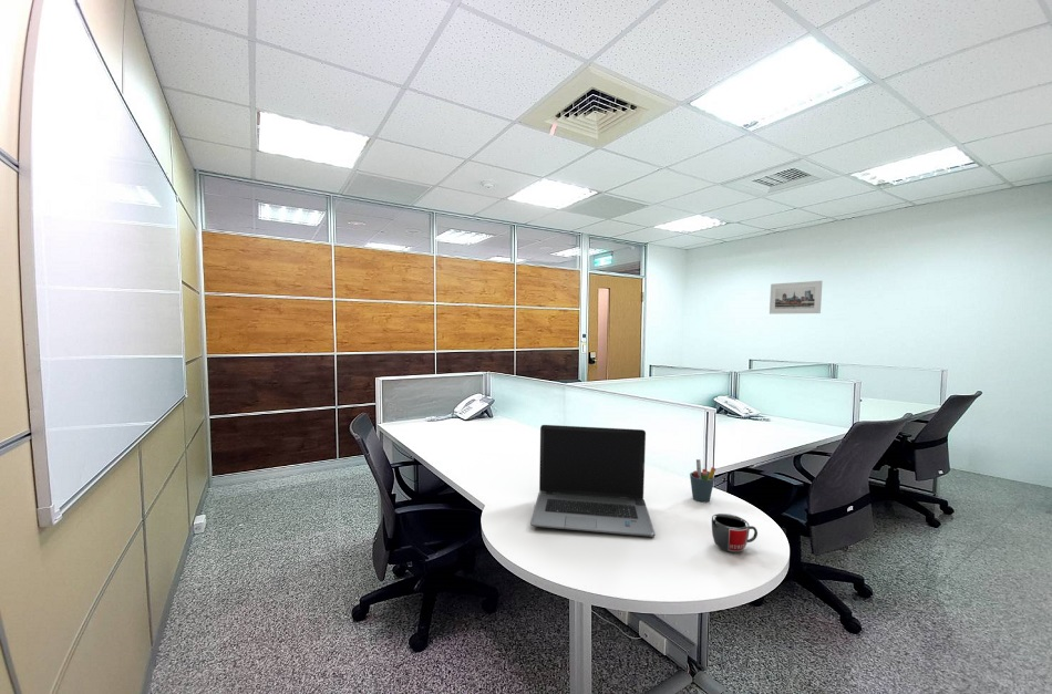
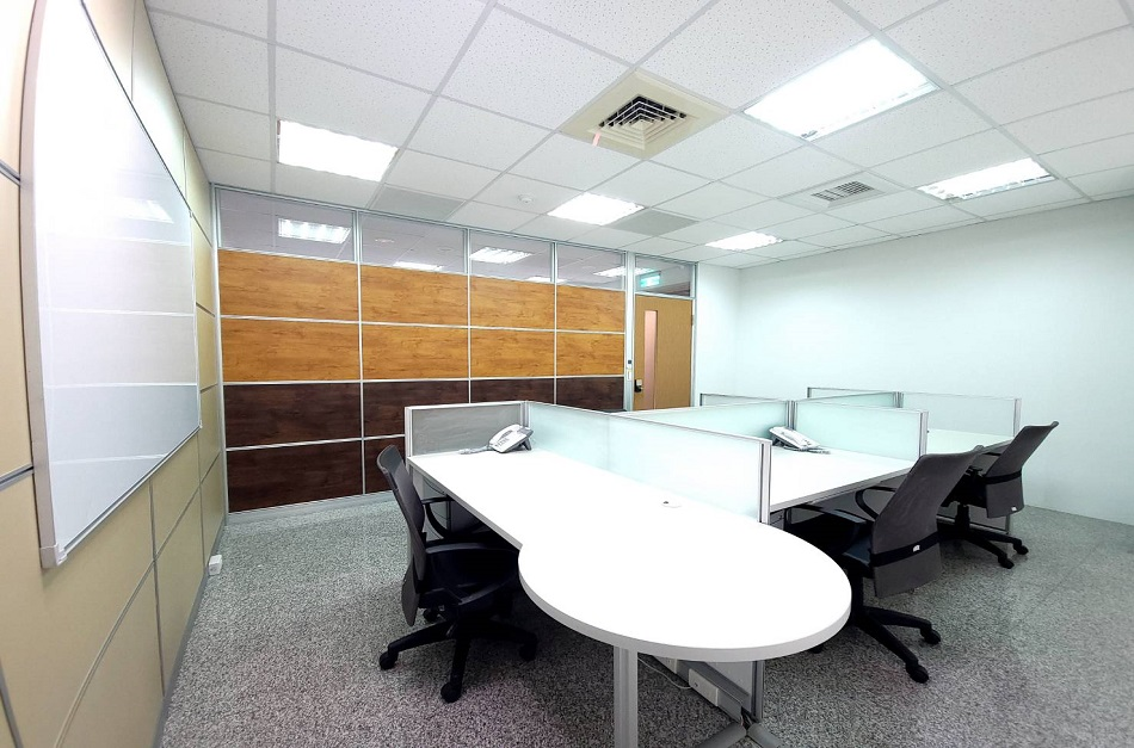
- pen holder [689,458,716,504]
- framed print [769,280,824,315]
- laptop computer [529,424,656,538]
- mug [711,512,759,555]
